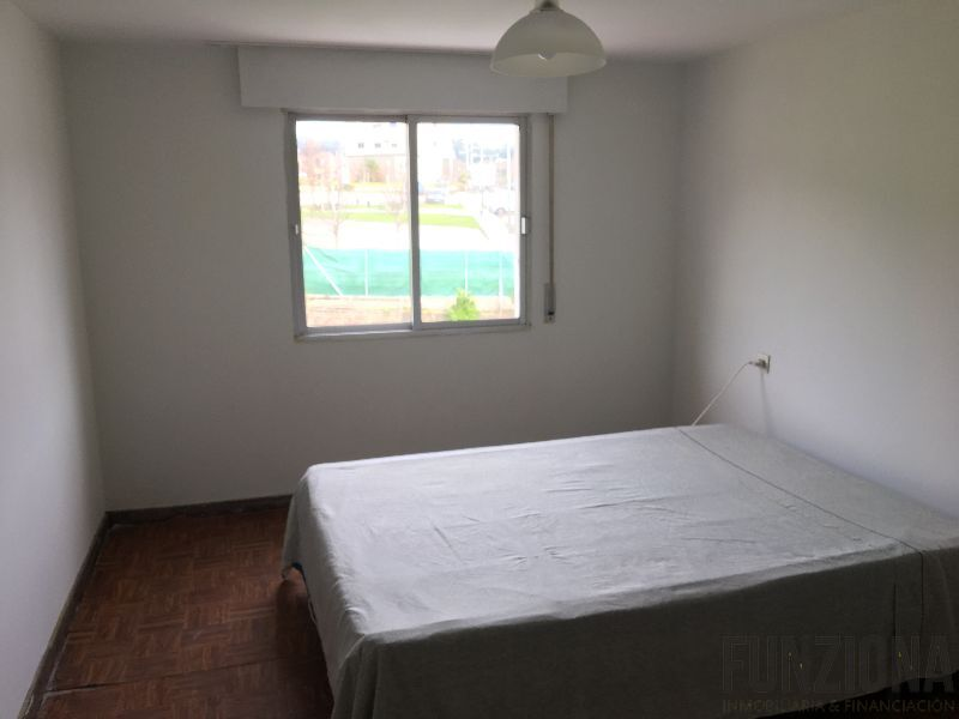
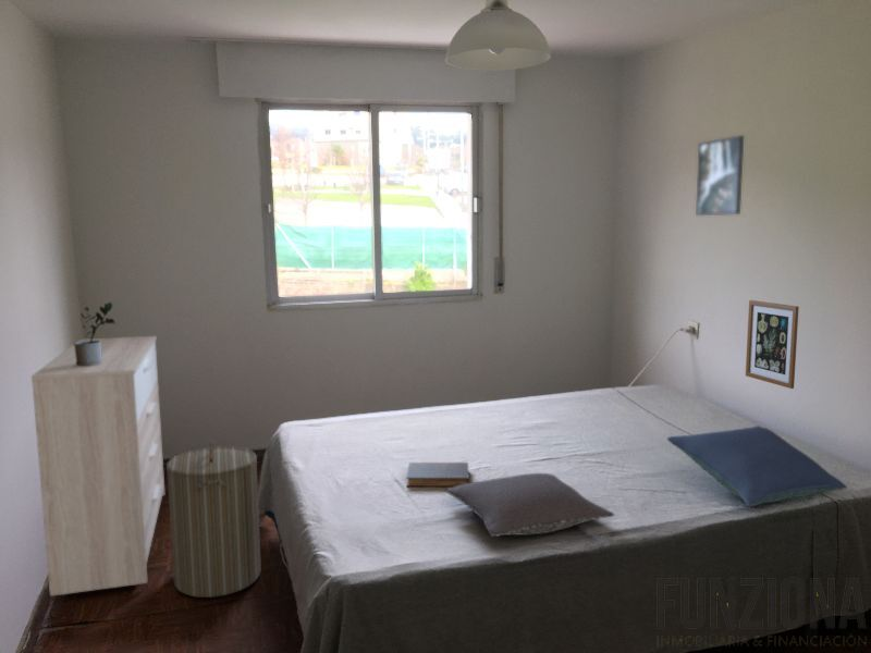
+ pillow [445,472,615,538]
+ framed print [695,134,745,217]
+ wall art [745,299,800,390]
+ book [405,461,470,488]
+ sideboard [30,335,165,597]
+ potted plant [73,301,116,366]
+ pillow [666,424,848,507]
+ laundry hamper [165,439,262,599]
